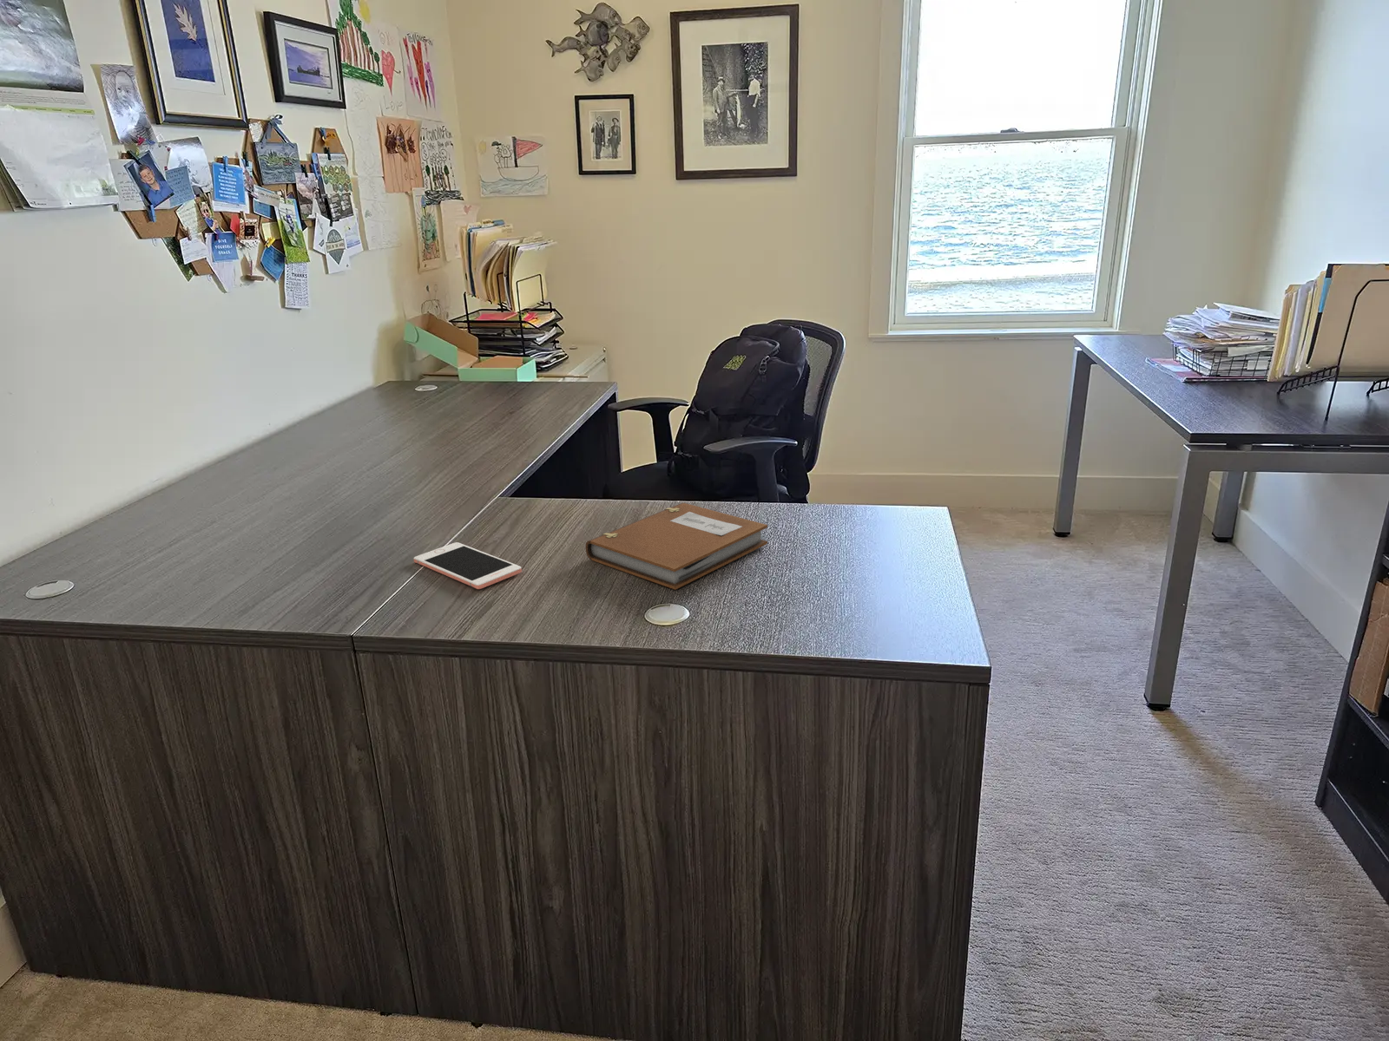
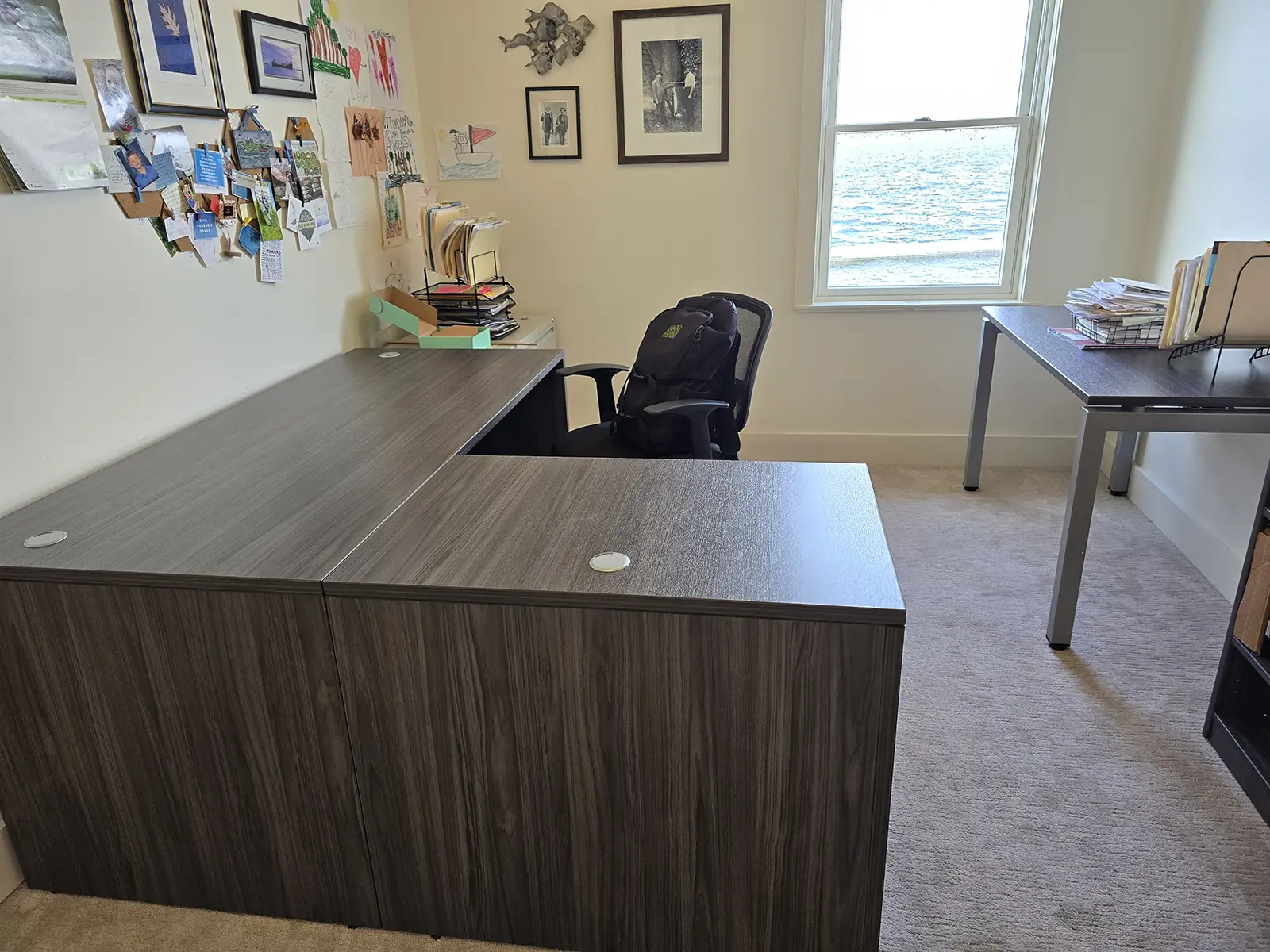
- cell phone [412,541,523,589]
- notebook [585,502,768,589]
